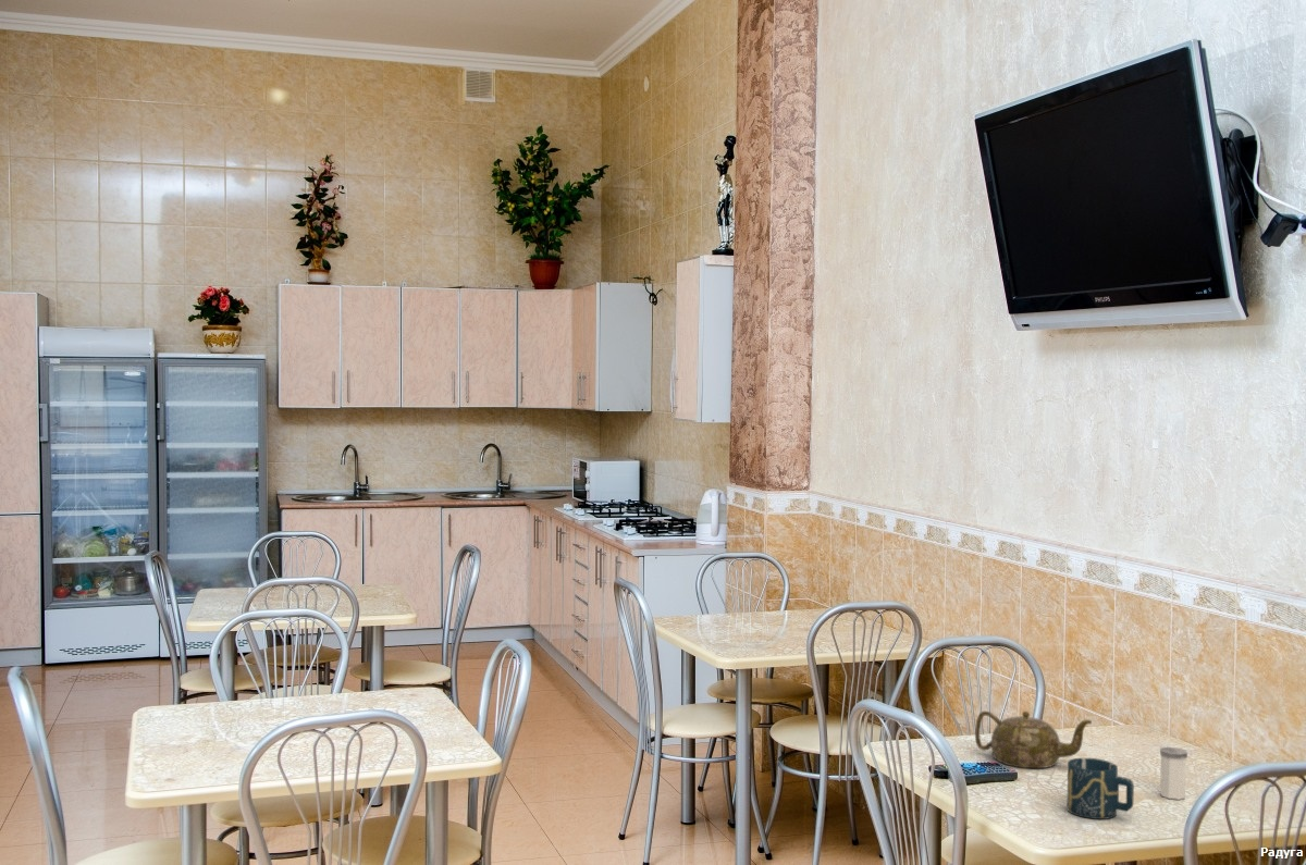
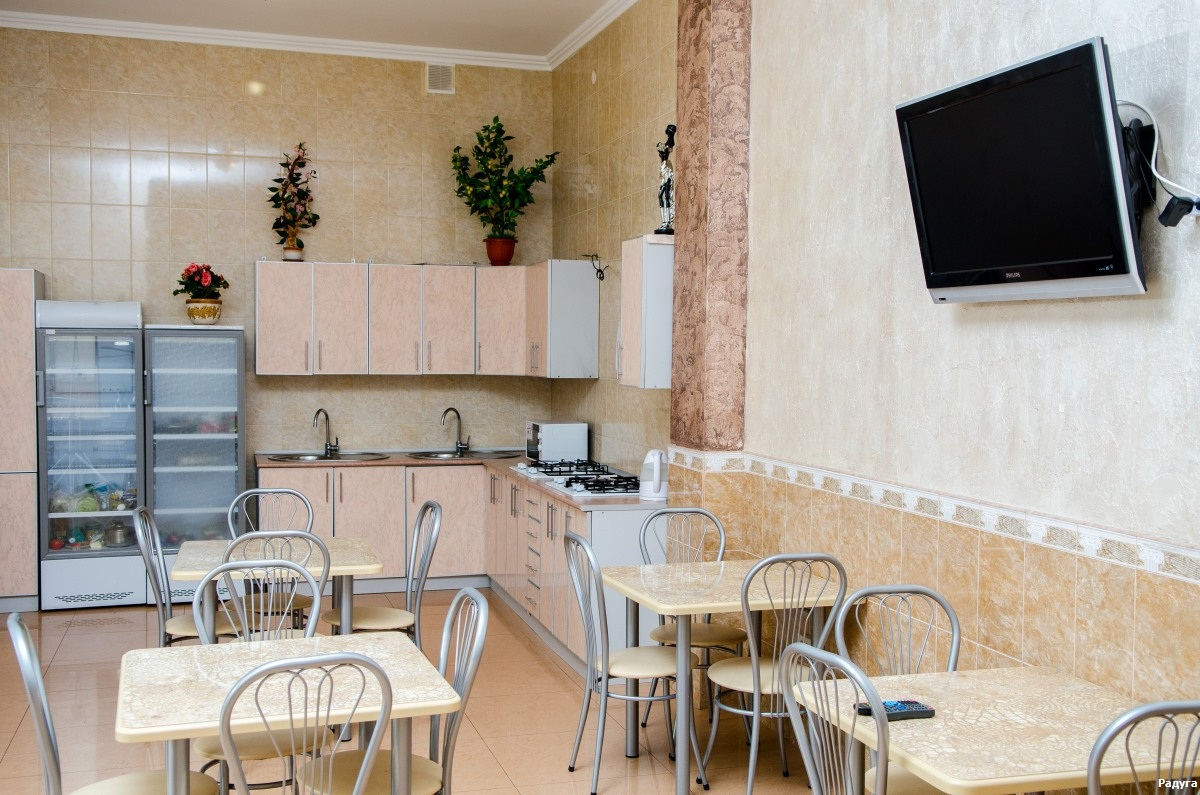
- teapot [974,710,1093,769]
- cup [1065,757,1135,820]
- salt shaker [1159,746,1188,801]
